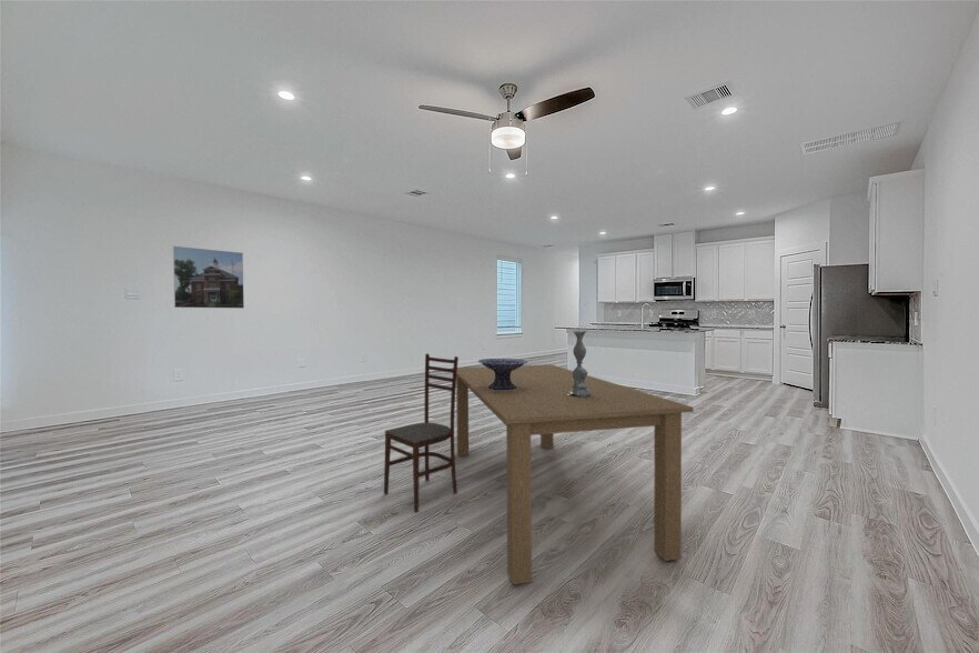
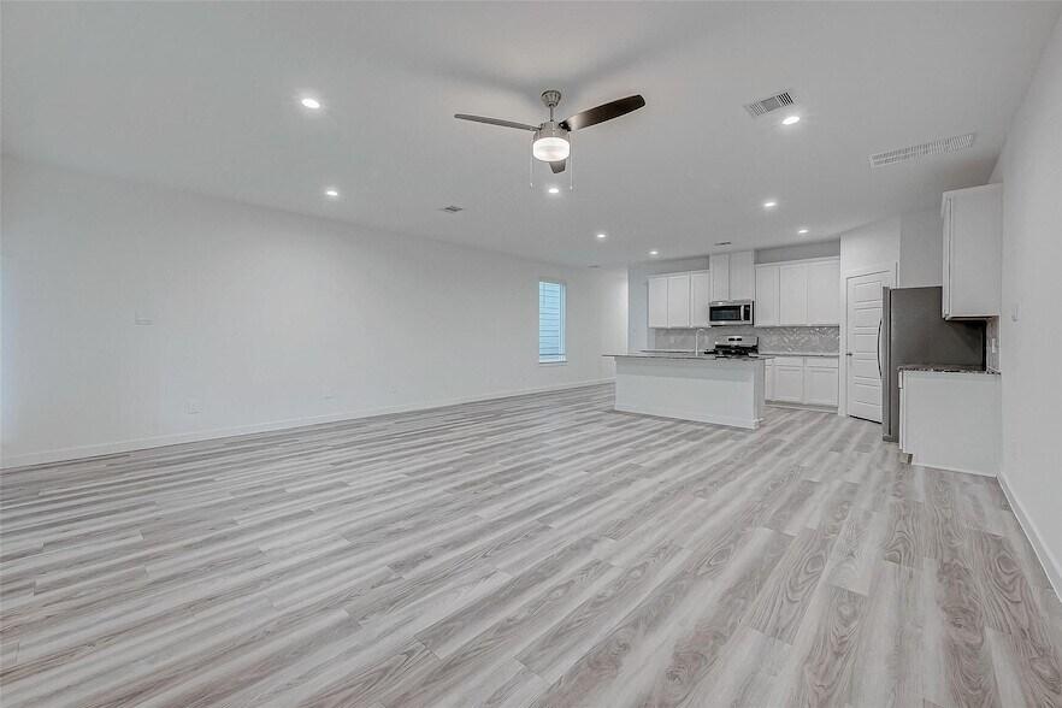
- decorative bowl [477,358,528,390]
- dining table [451,363,694,585]
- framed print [172,245,245,310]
- candlestick [568,330,591,398]
- dining chair [383,352,460,513]
